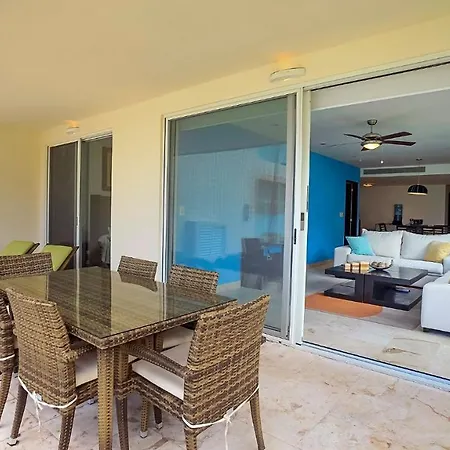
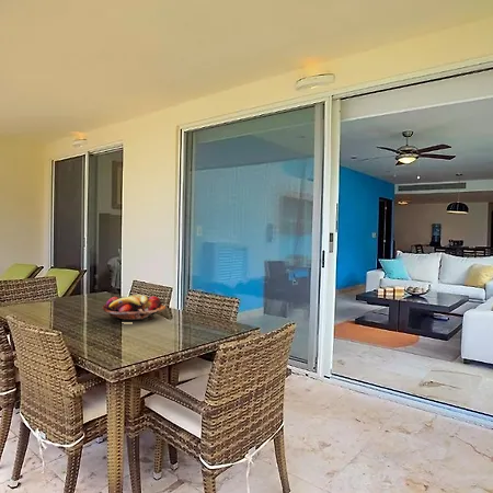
+ fruit basket [101,294,167,322]
